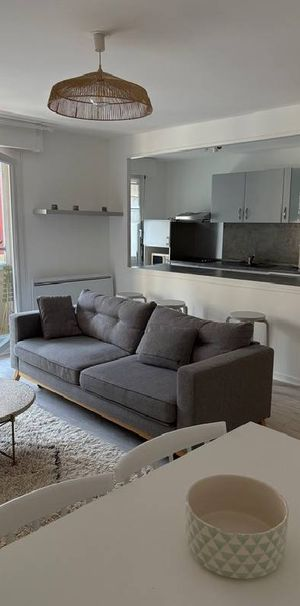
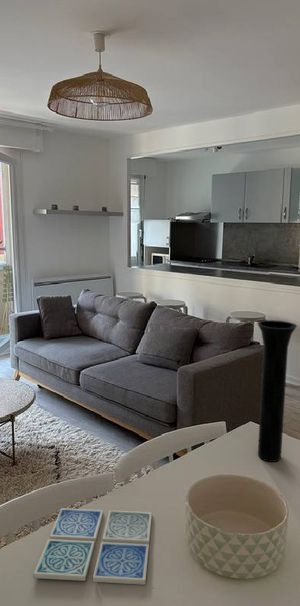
+ drink coaster [33,507,153,586]
+ vase [256,319,298,463]
